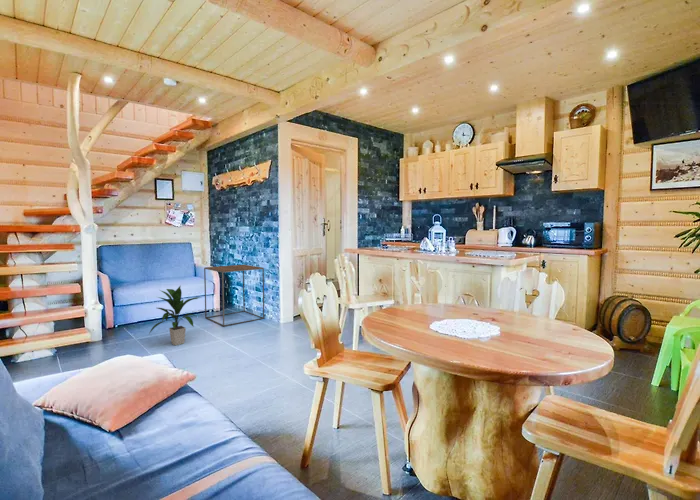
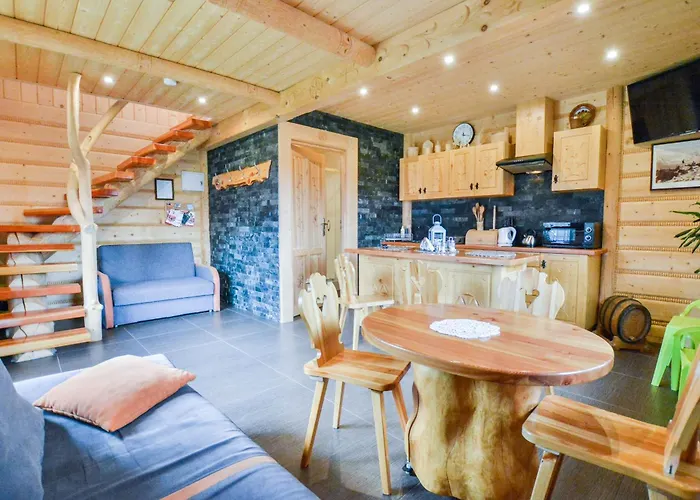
- side table [203,264,265,327]
- indoor plant [148,284,201,346]
